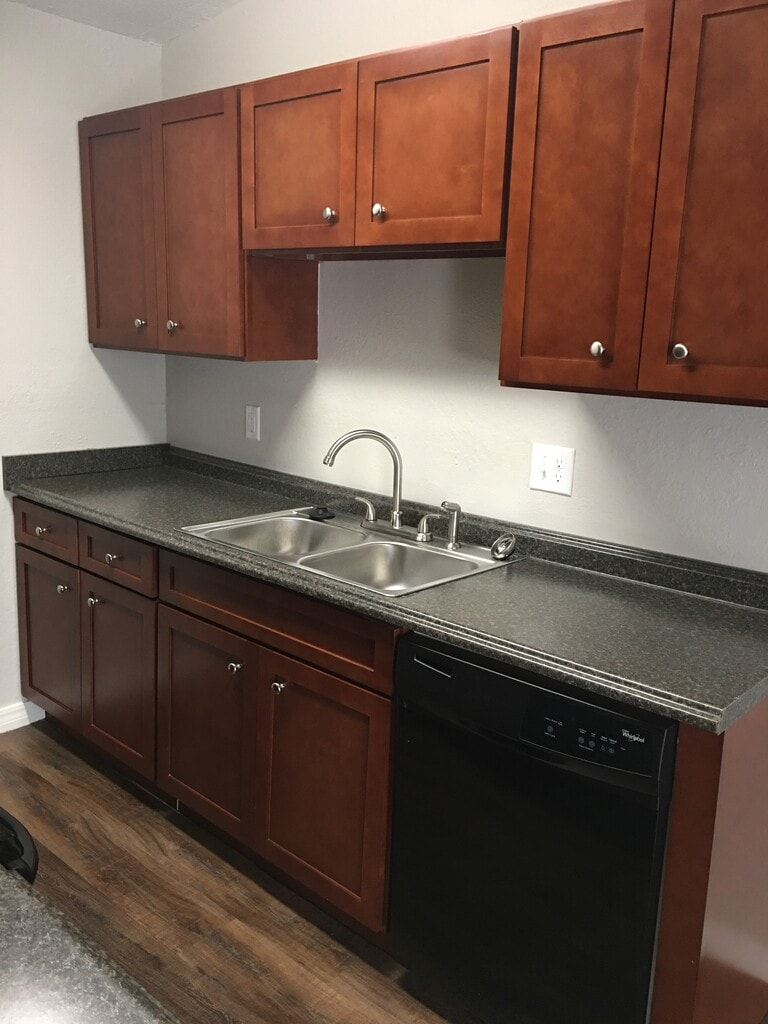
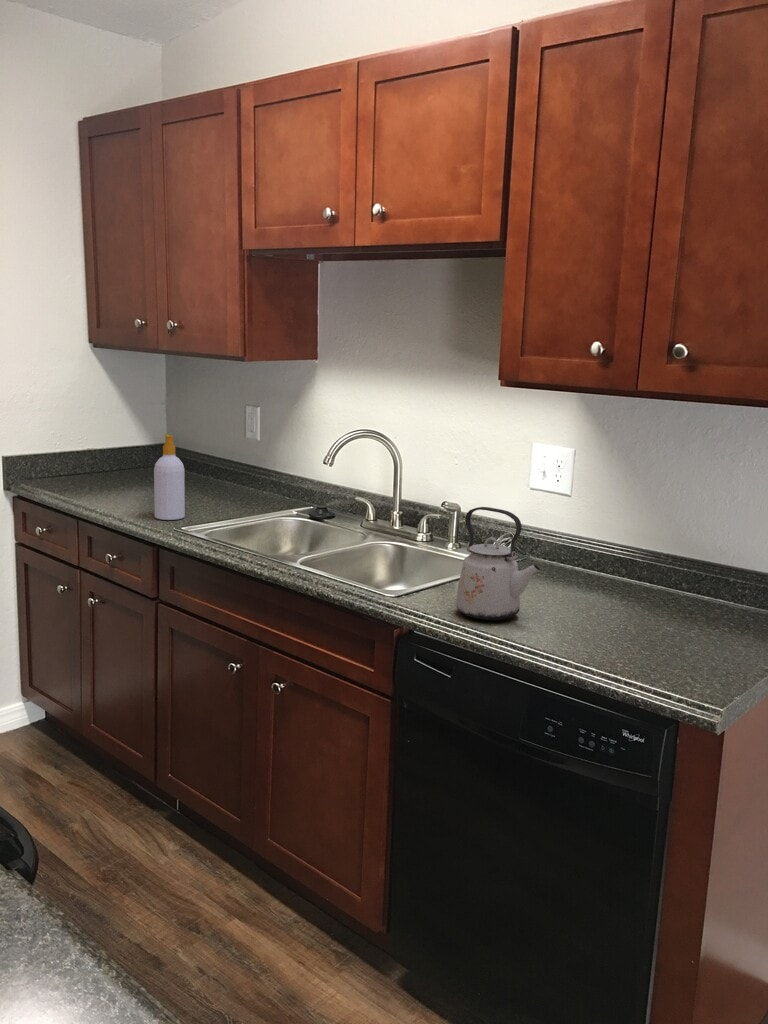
+ soap bottle [153,433,186,521]
+ kettle [455,506,542,621]
